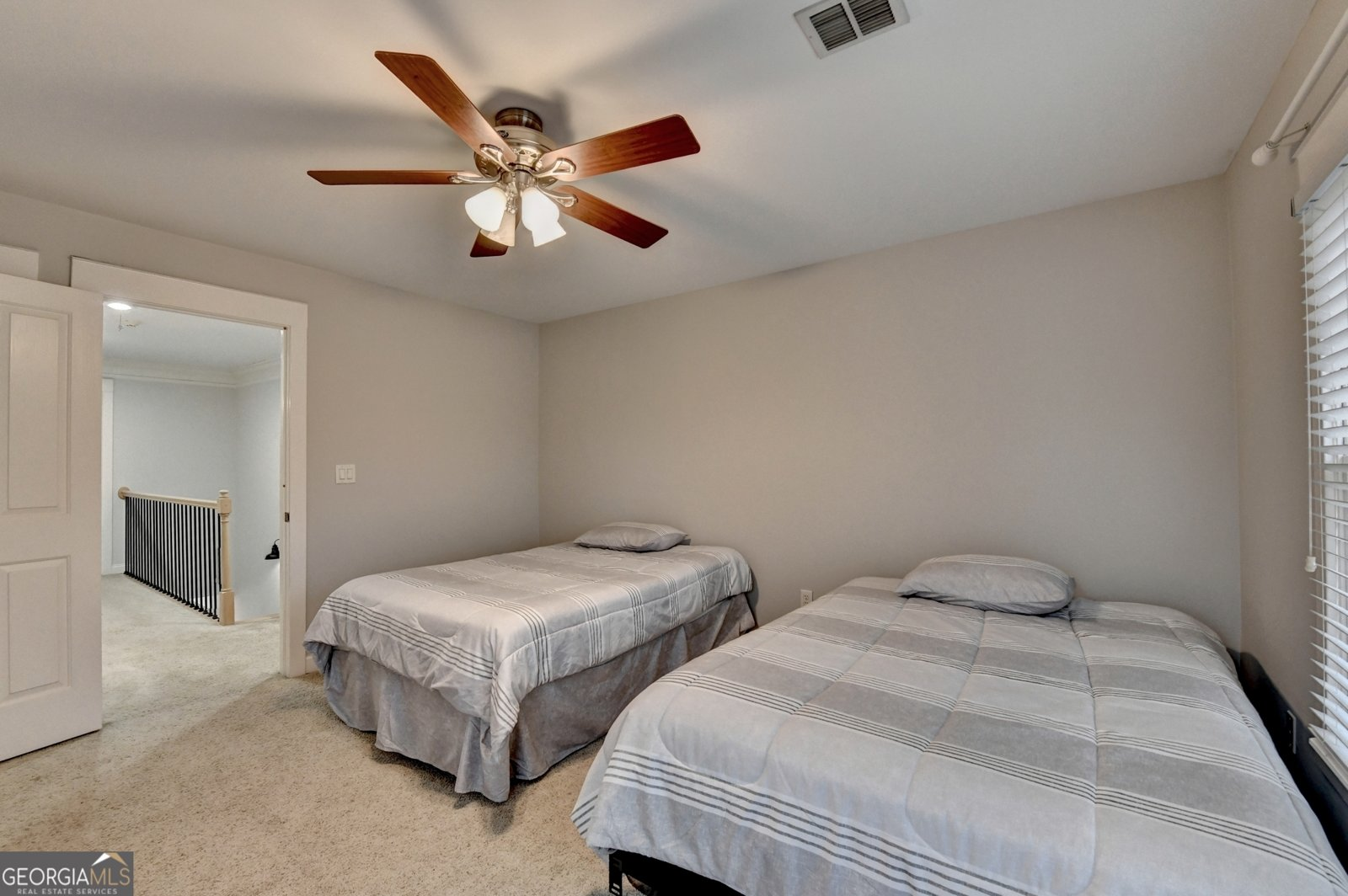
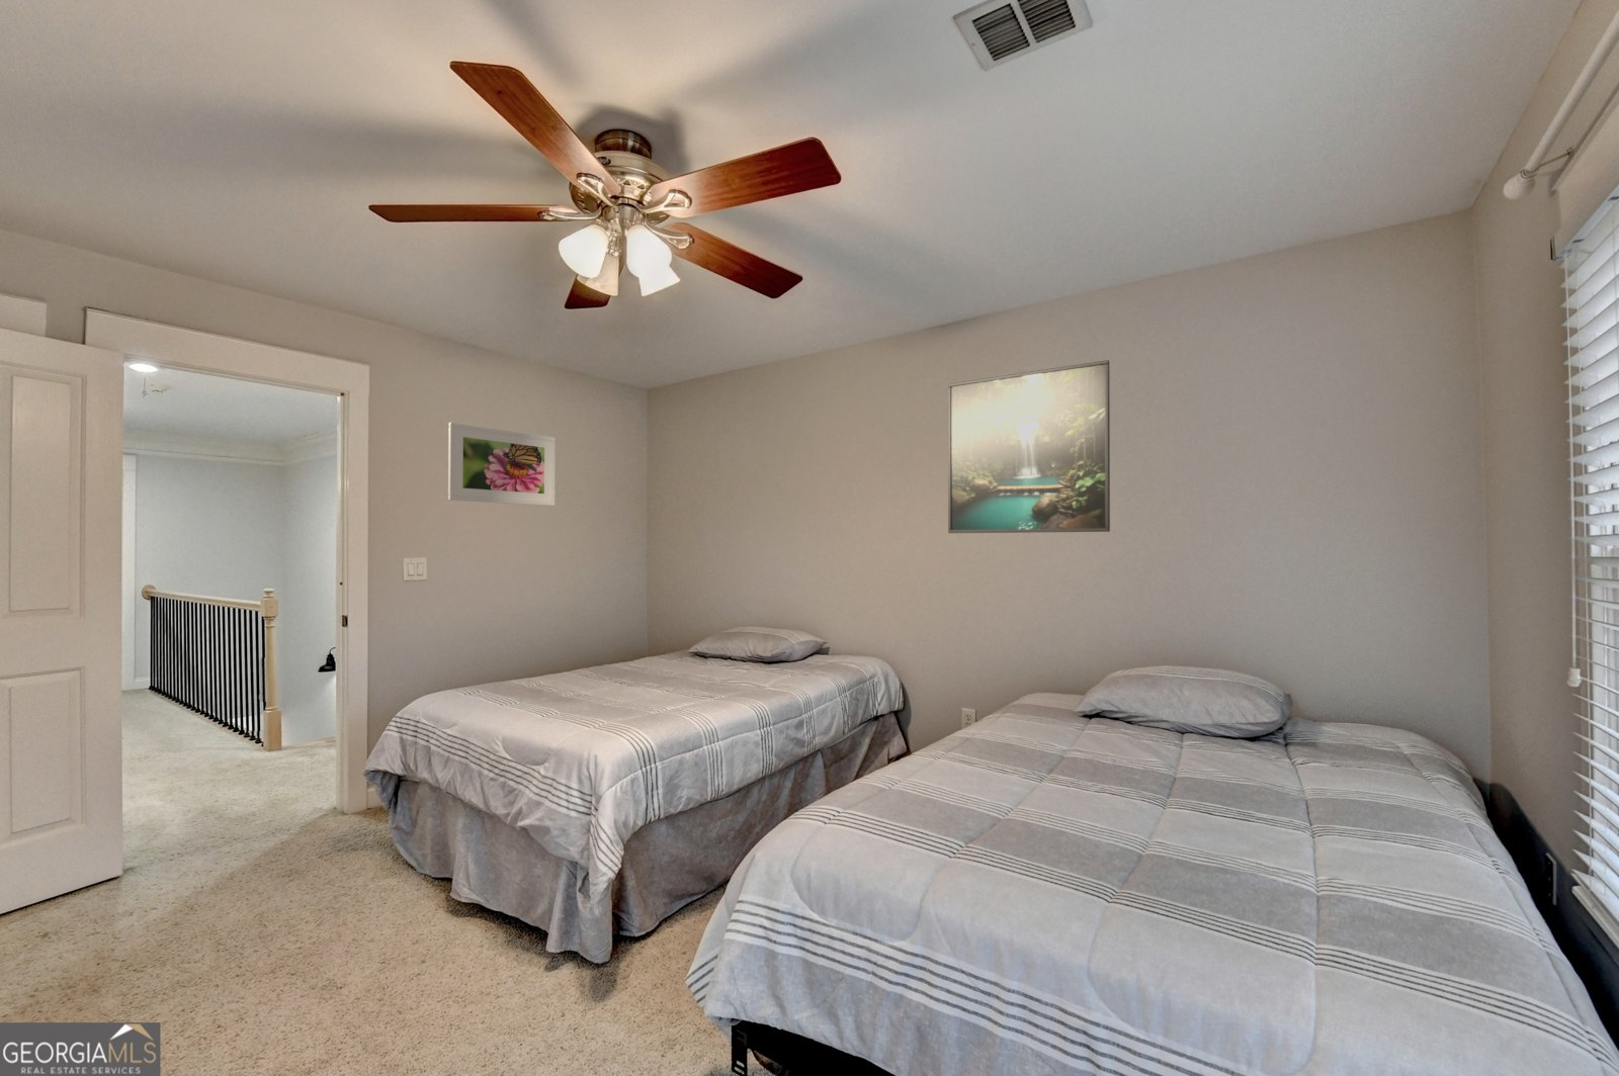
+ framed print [948,359,1111,534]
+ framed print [447,422,556,507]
